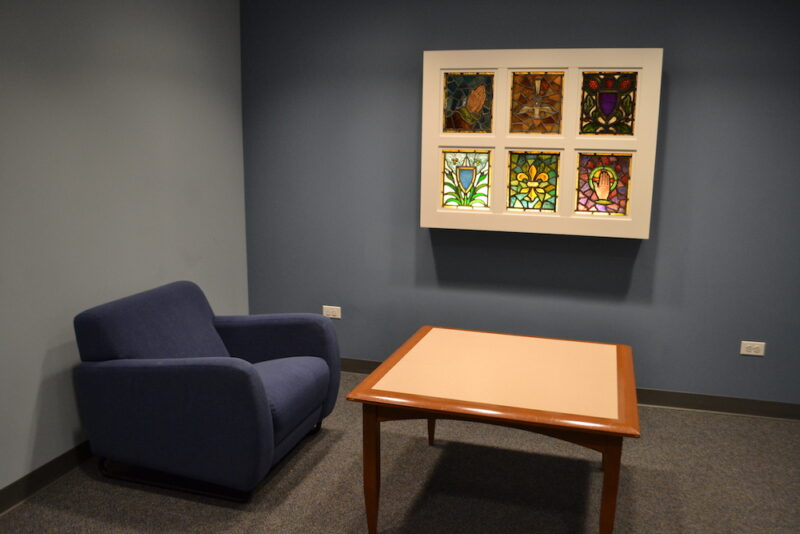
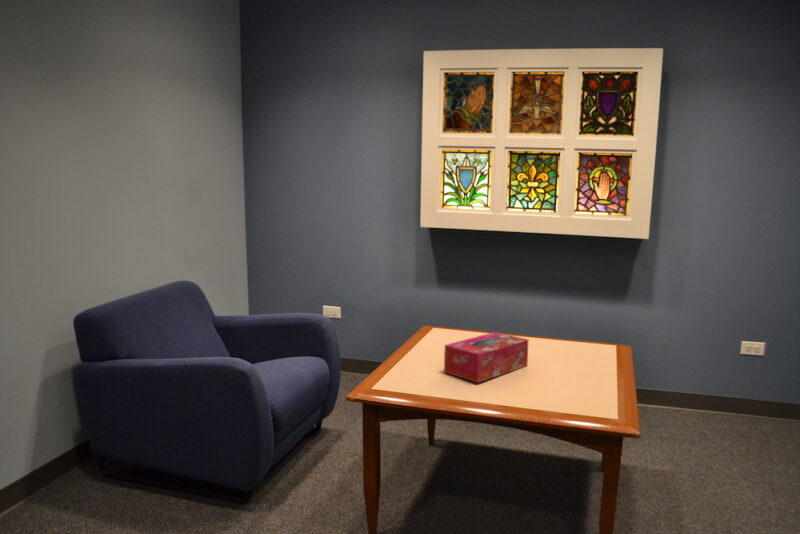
+ tissue box [443,331,529,384]
